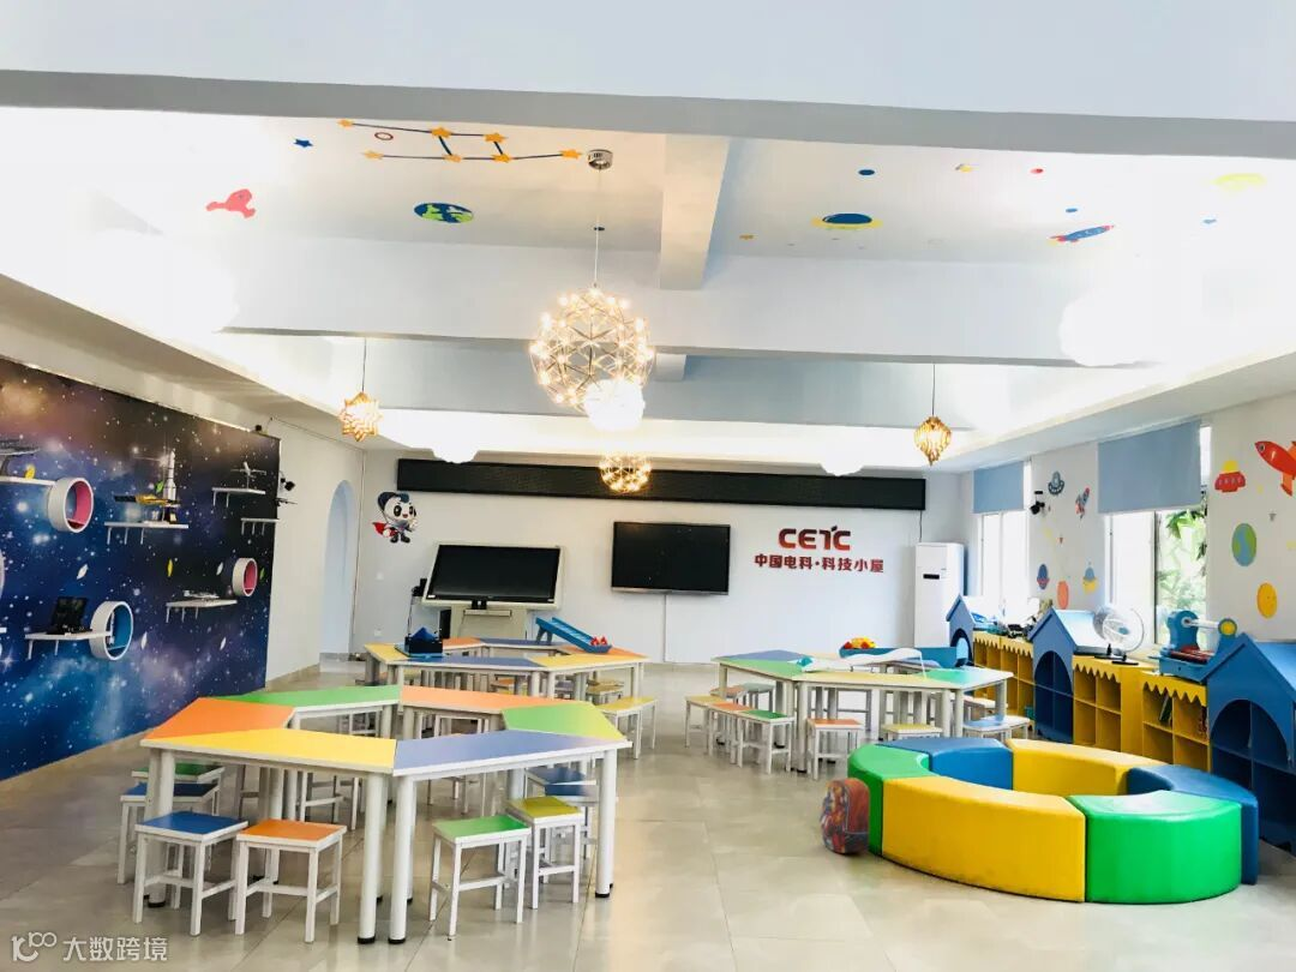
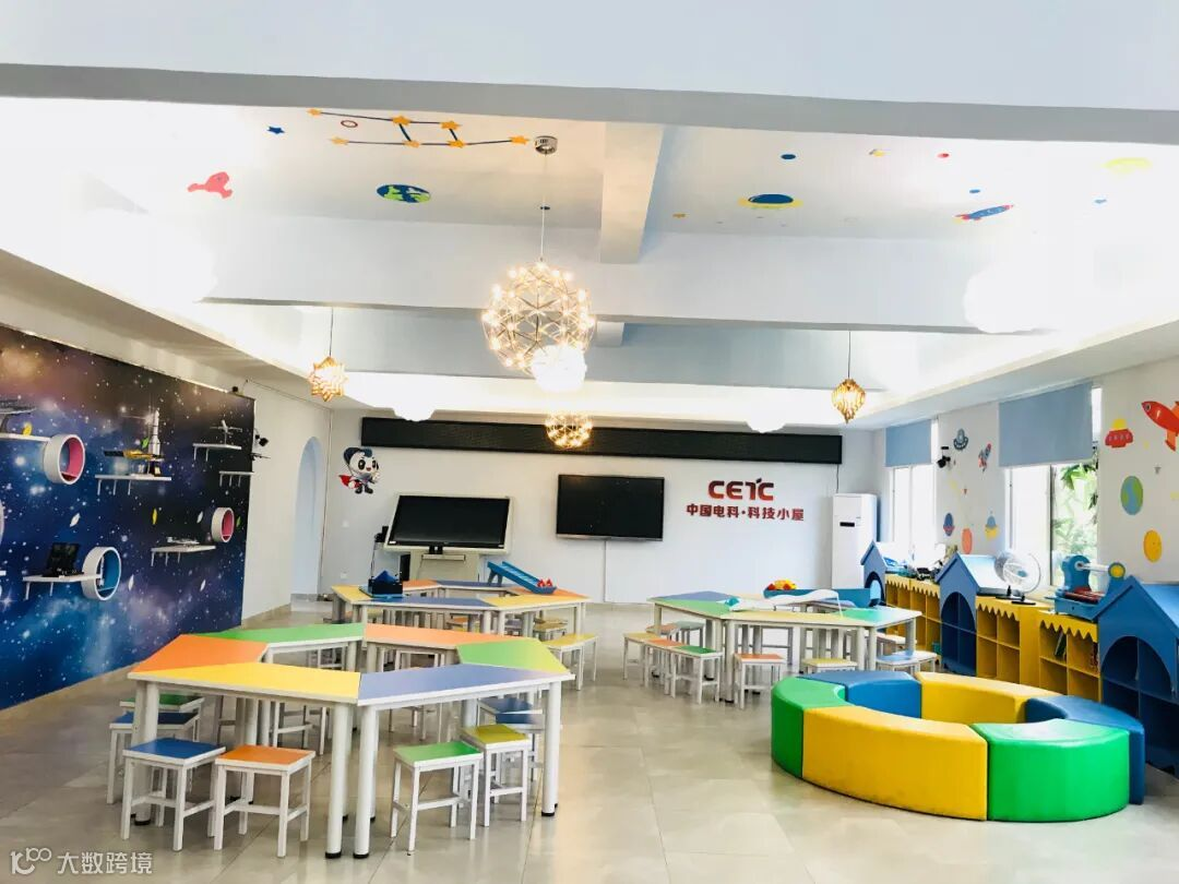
- backpack [818,770,871,854]
